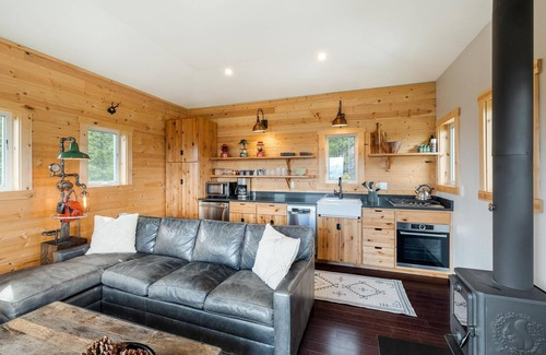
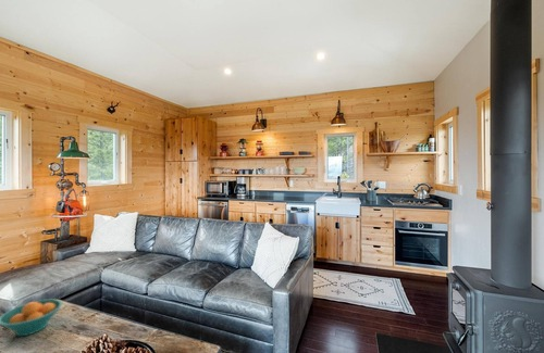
+ fruit bowl [0,299,63,337]
